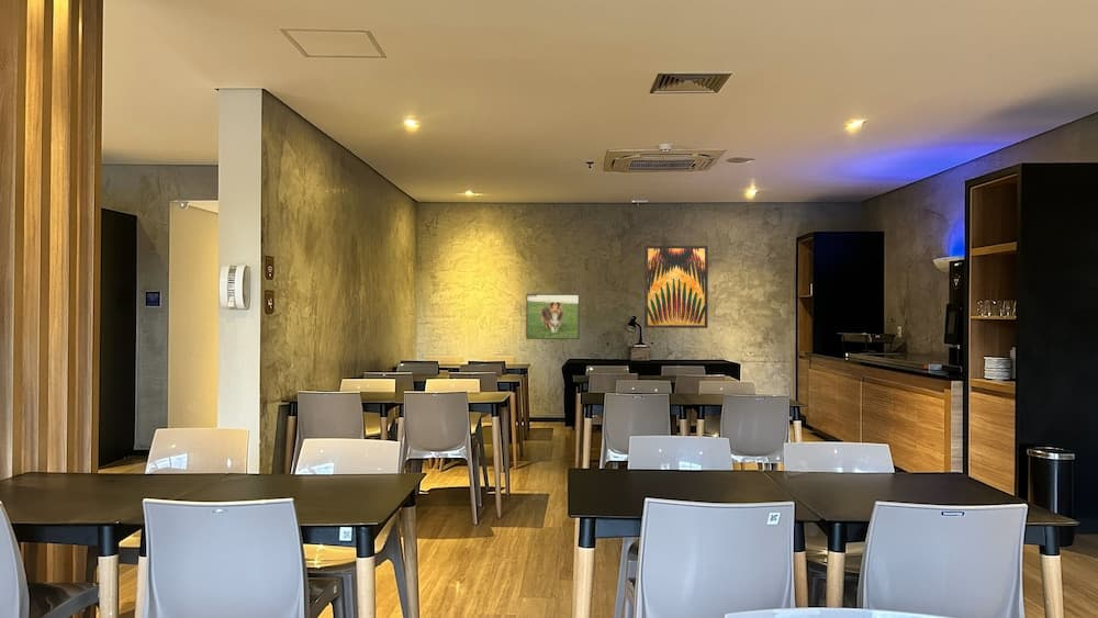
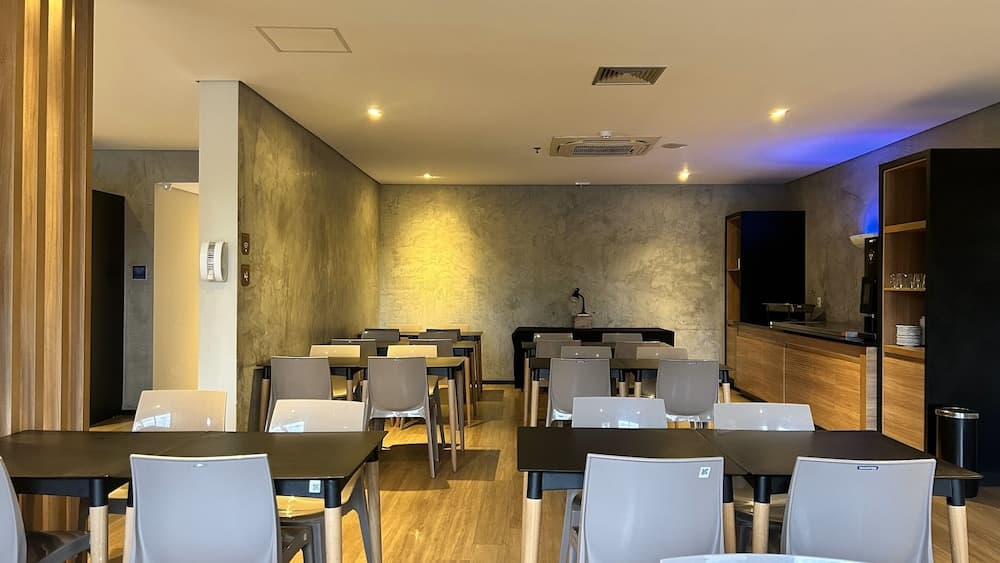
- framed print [525,293,581,340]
- wall art [643,245,709,329]
